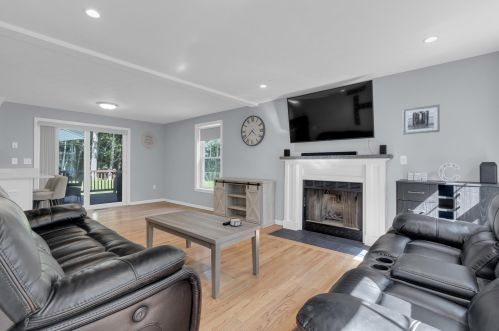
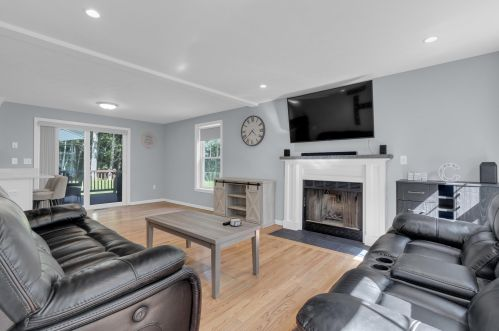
- wall art [402,104,441,136]
